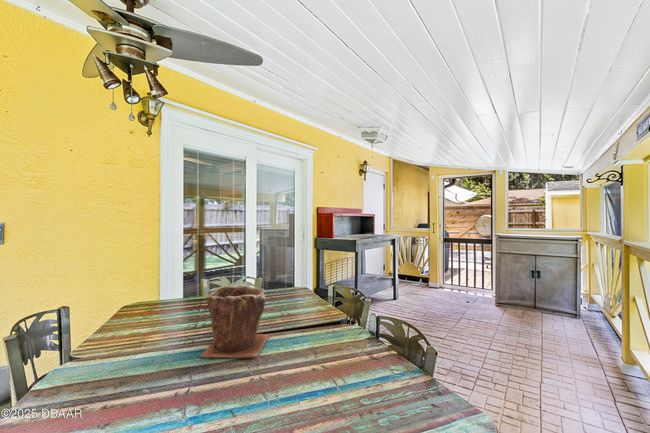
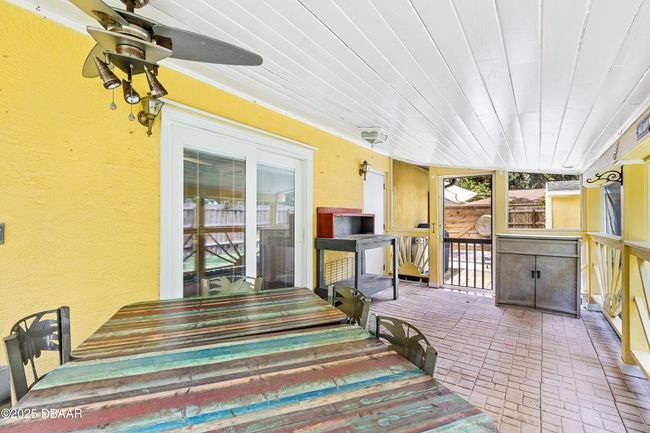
- plant pot [199,284,270,359]
